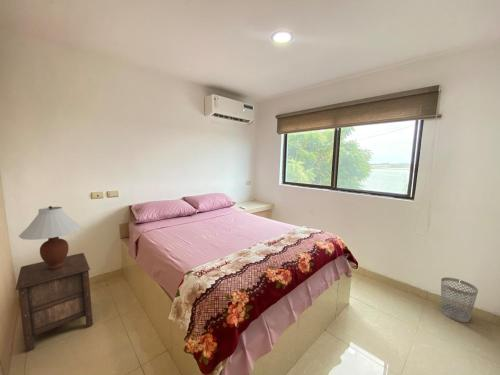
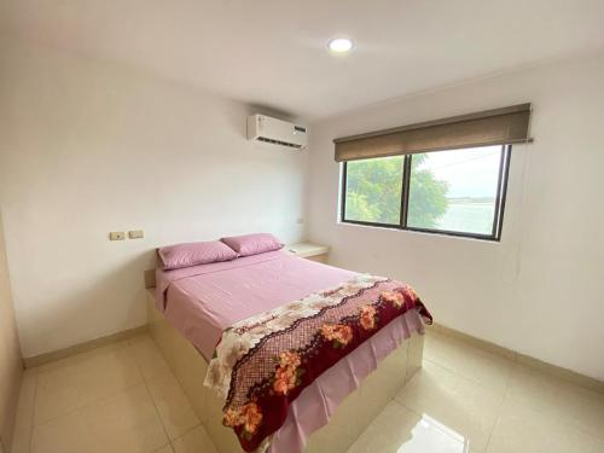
- table lamp [18,205,84,270]
- wastebasket [440,276,479,323]
- nightstand [15,252,94,353]
